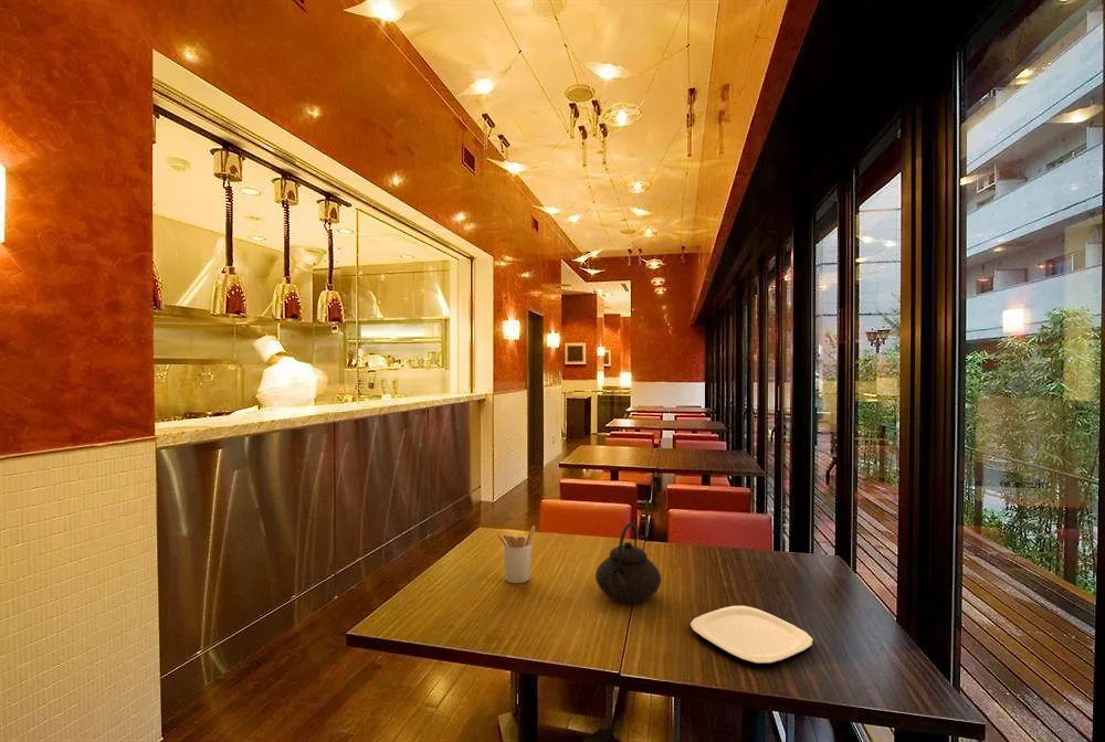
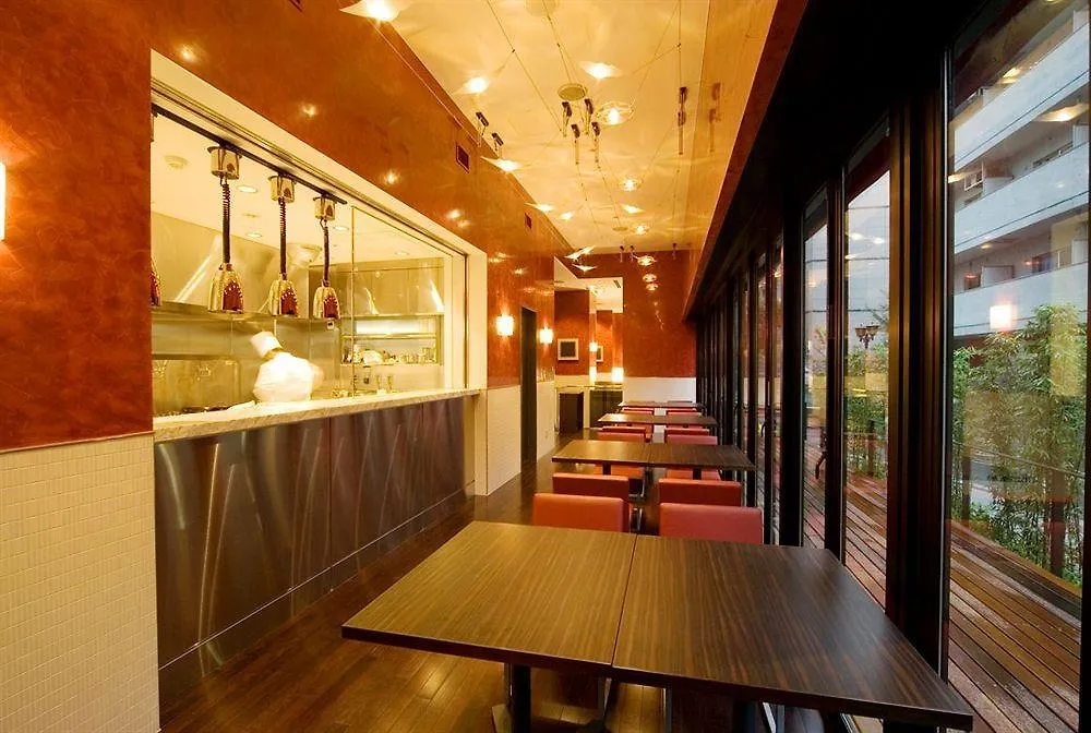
- teapot [594,521,662,605]
- utensil holder [496,524,536,584]
- plate [690,605,814,665]
